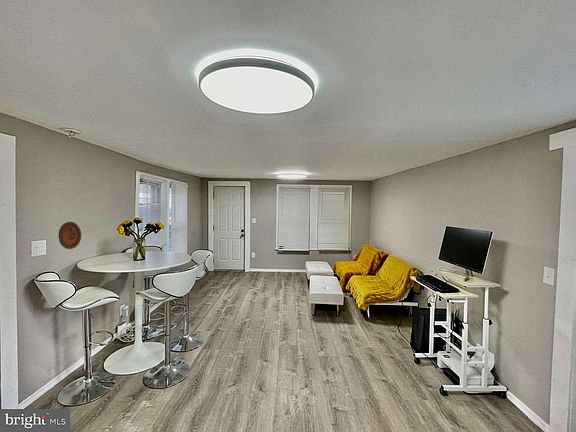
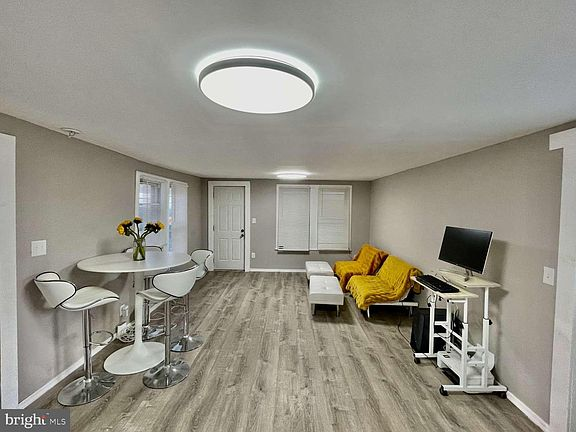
- decorative plate [58,221,82,250]
